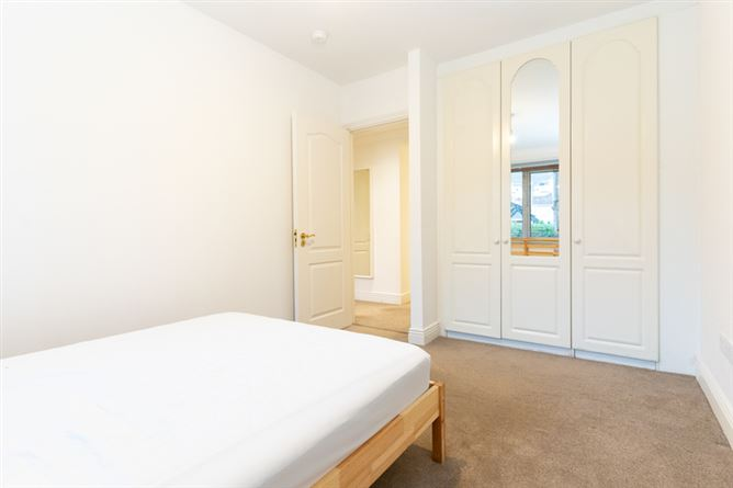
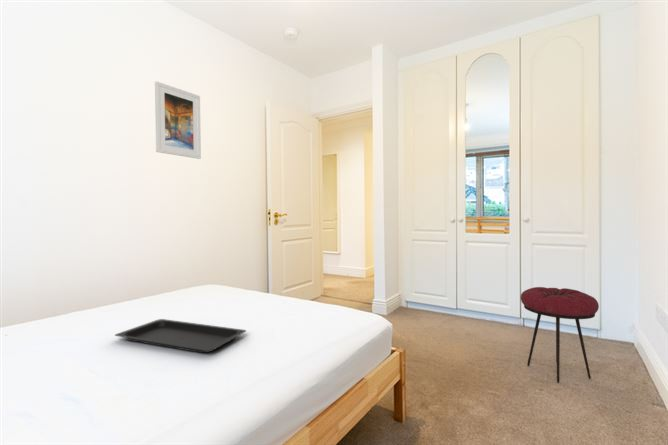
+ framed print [154,80,202,160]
+ stool [520,286,600,384]
+ serving tray [114,318,247,354]
